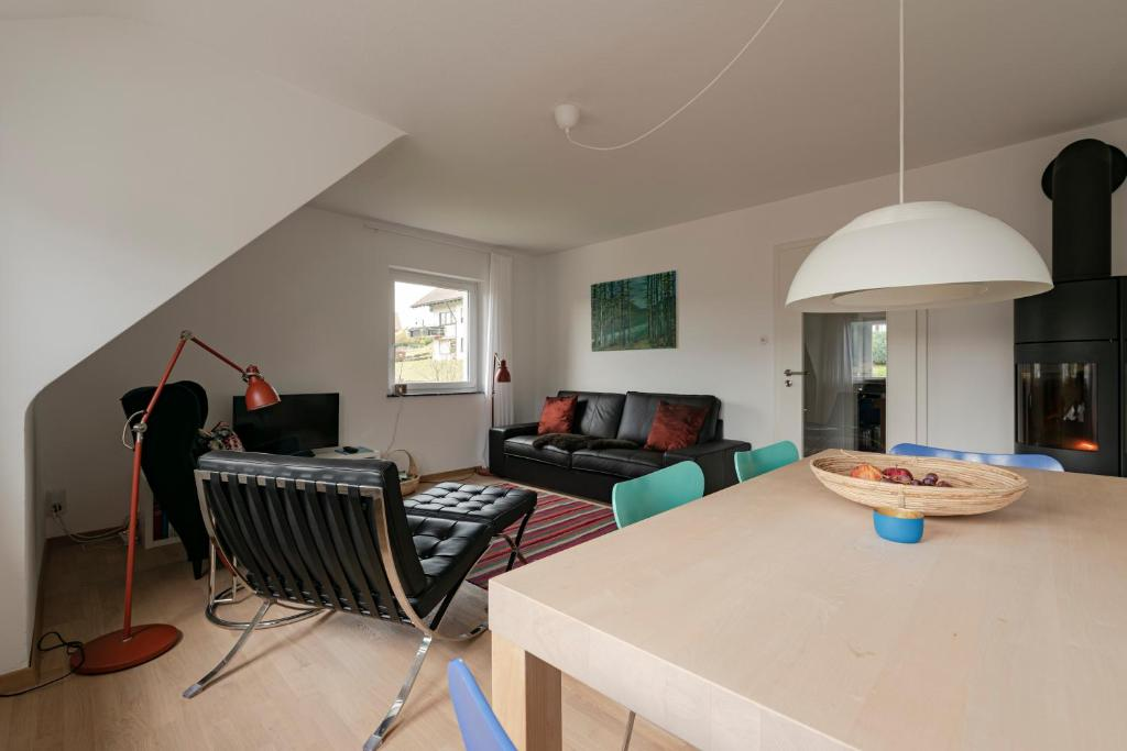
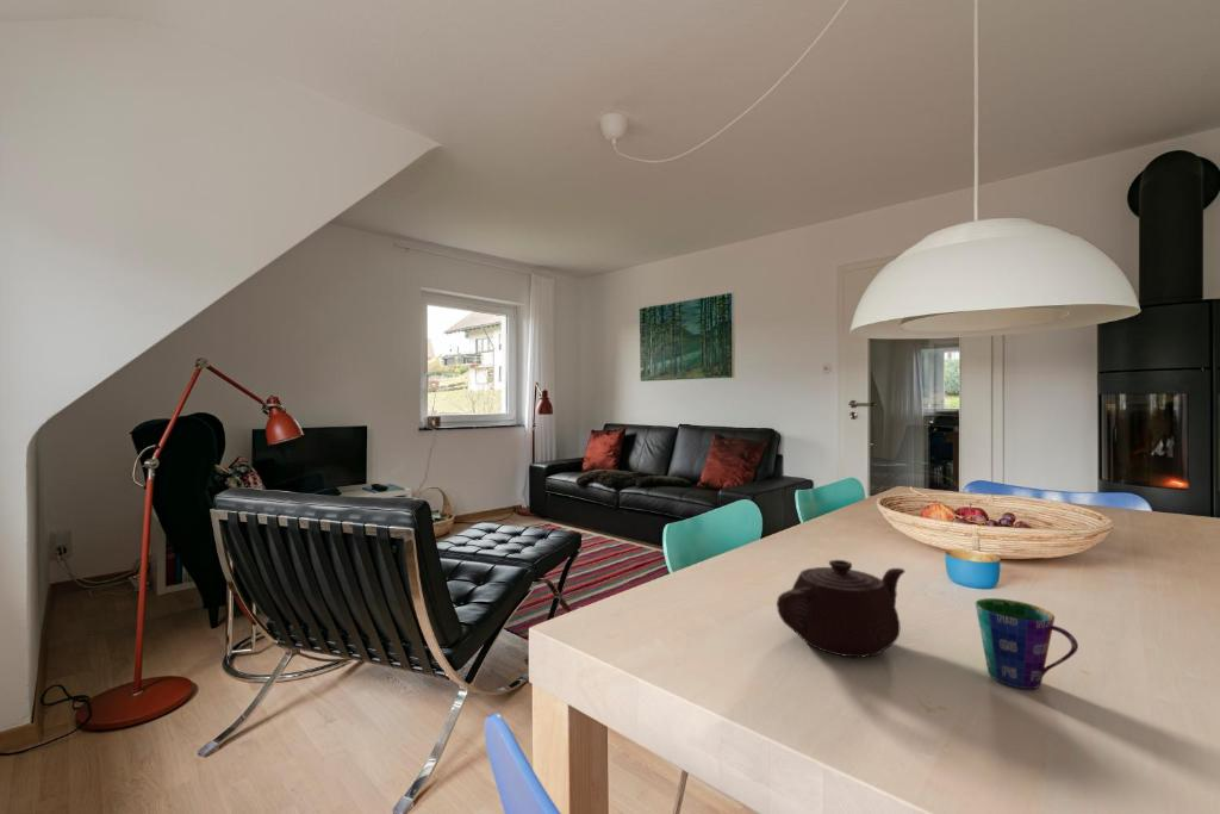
+ cup [975,597,1079,690]
+ teapot [776,559,905,659]
